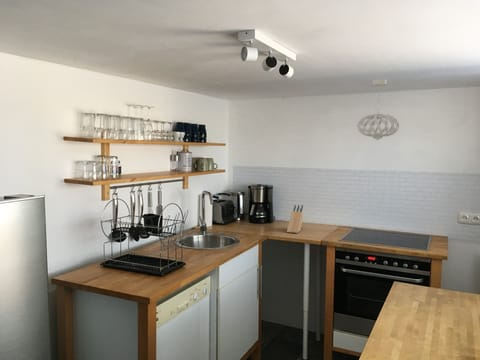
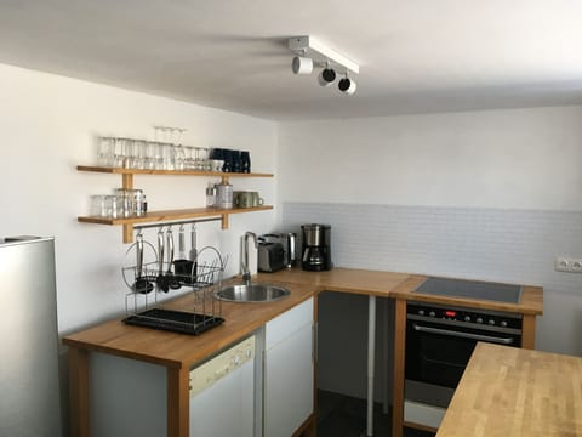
- knife block [286,204,304,234]
- pendant light [356,78,400,141]
